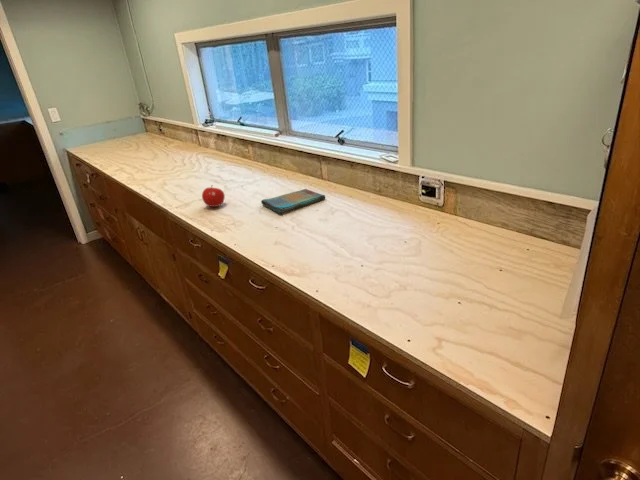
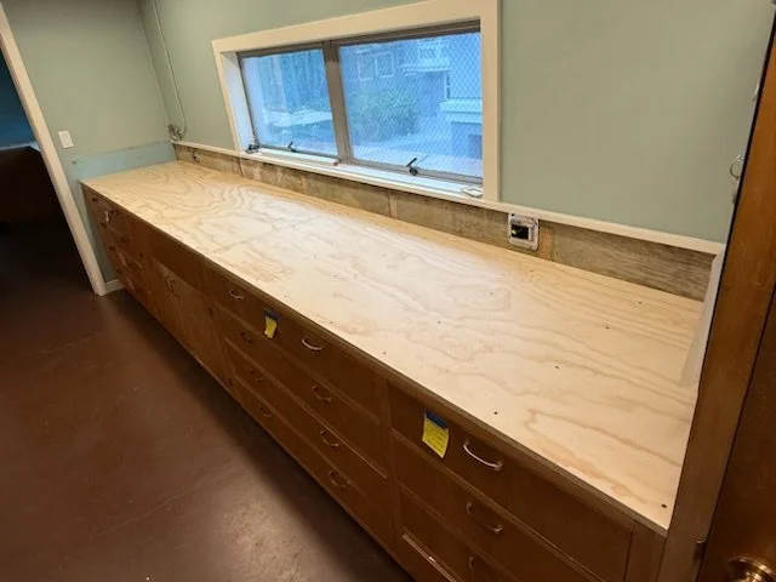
- dish towel [260,188,326,214]
- fruit [201,184,226,208]
